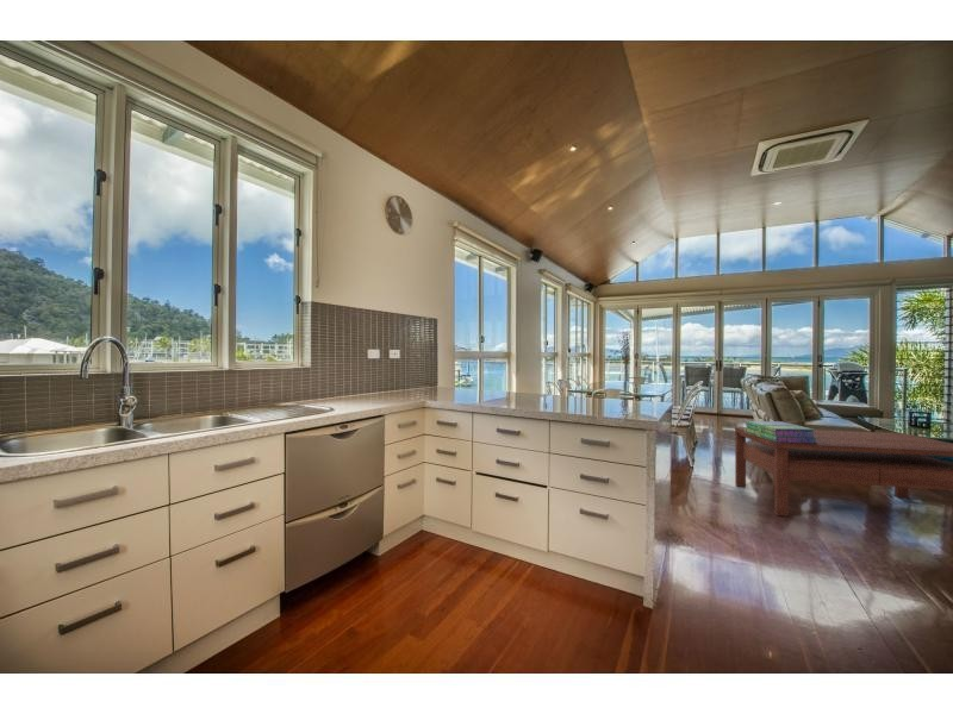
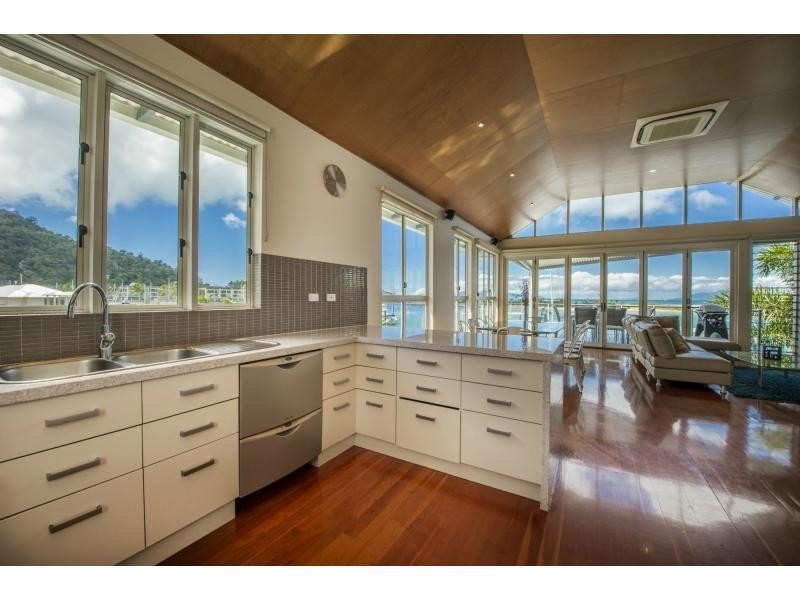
- stack of books [745,420,817,443]
- coffee table [734,426,953,518]
